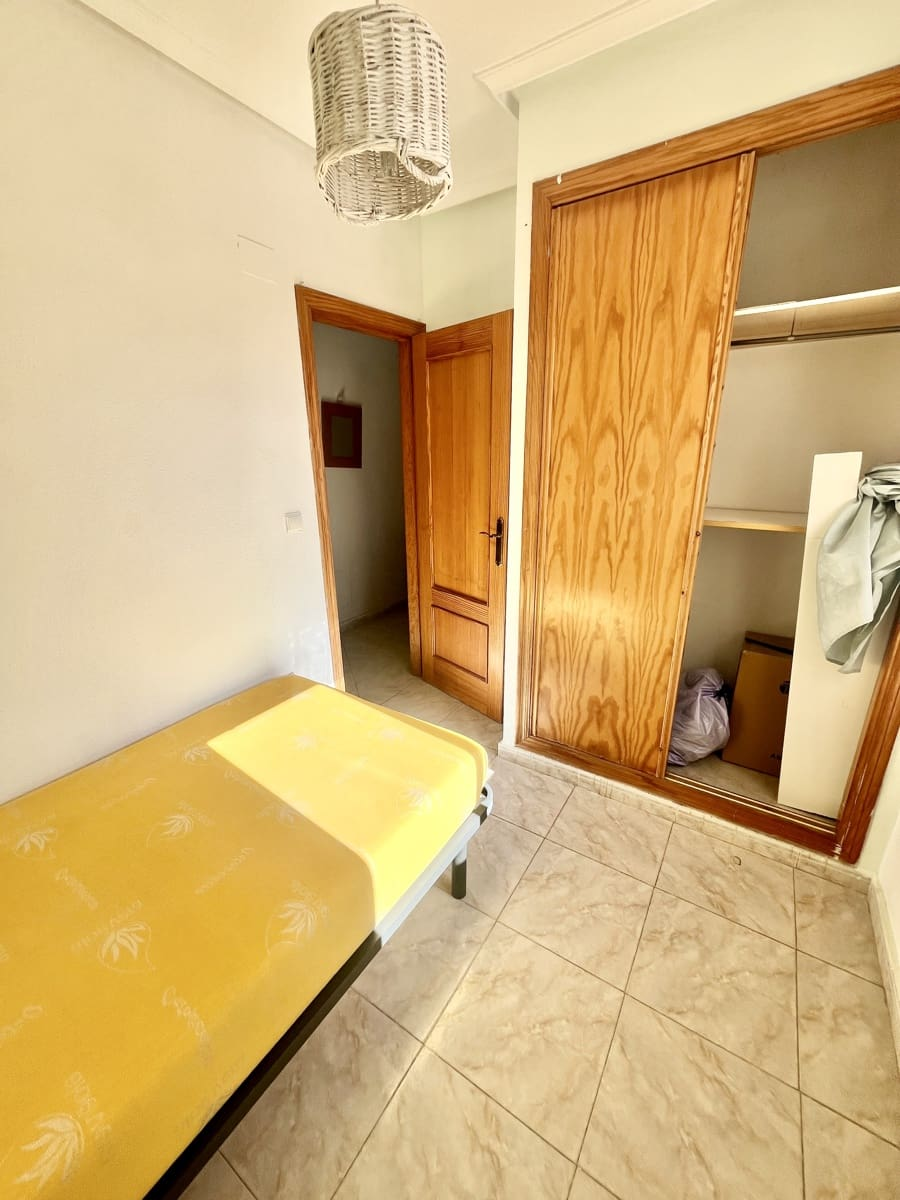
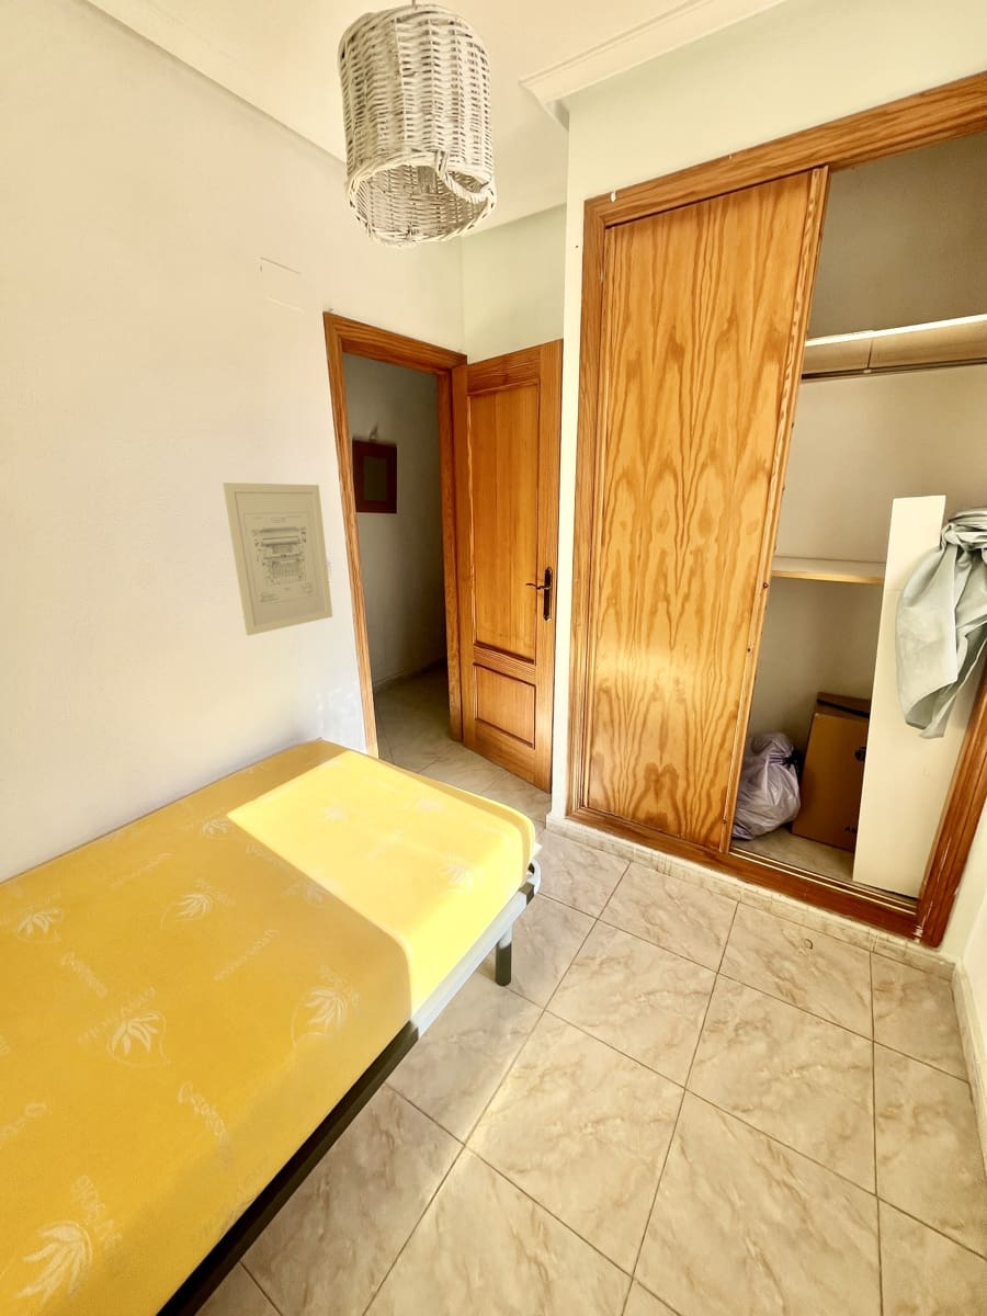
+ wall art [222,481,333,637]
